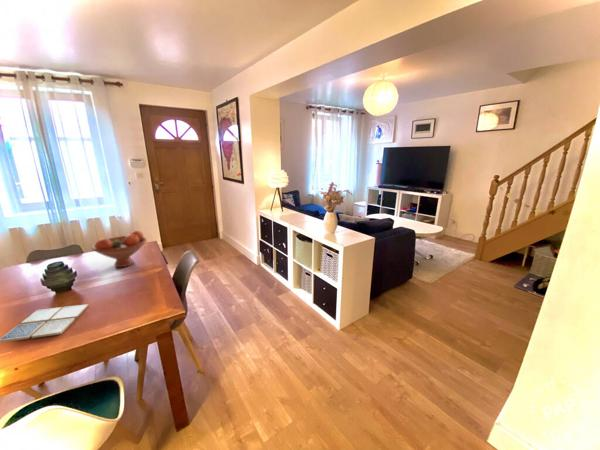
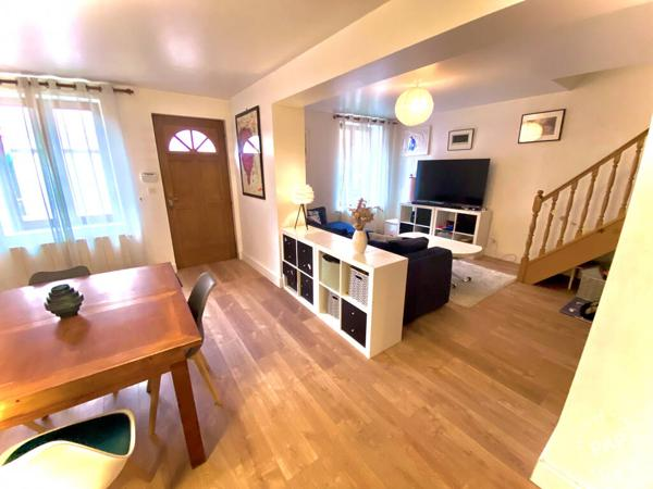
- fruit bowl [91,230,148,268]
- drink coaster [0,303,89,343]
